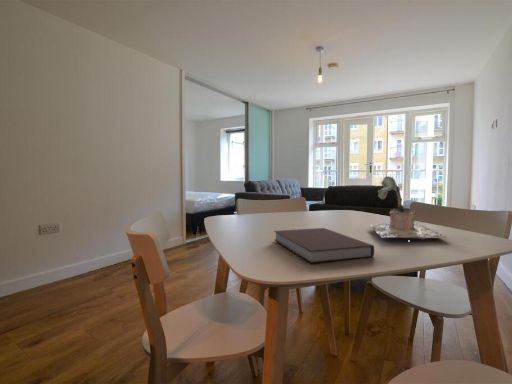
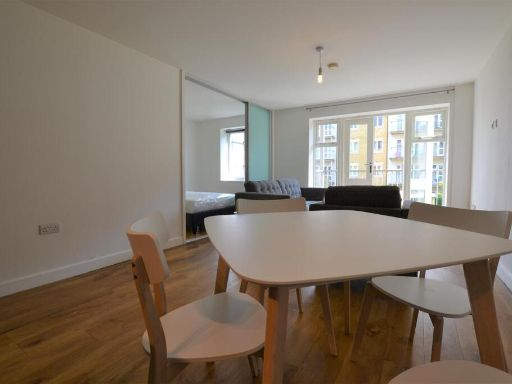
- notebook [273,227,375,264]
- plant [367,175,448,241]
